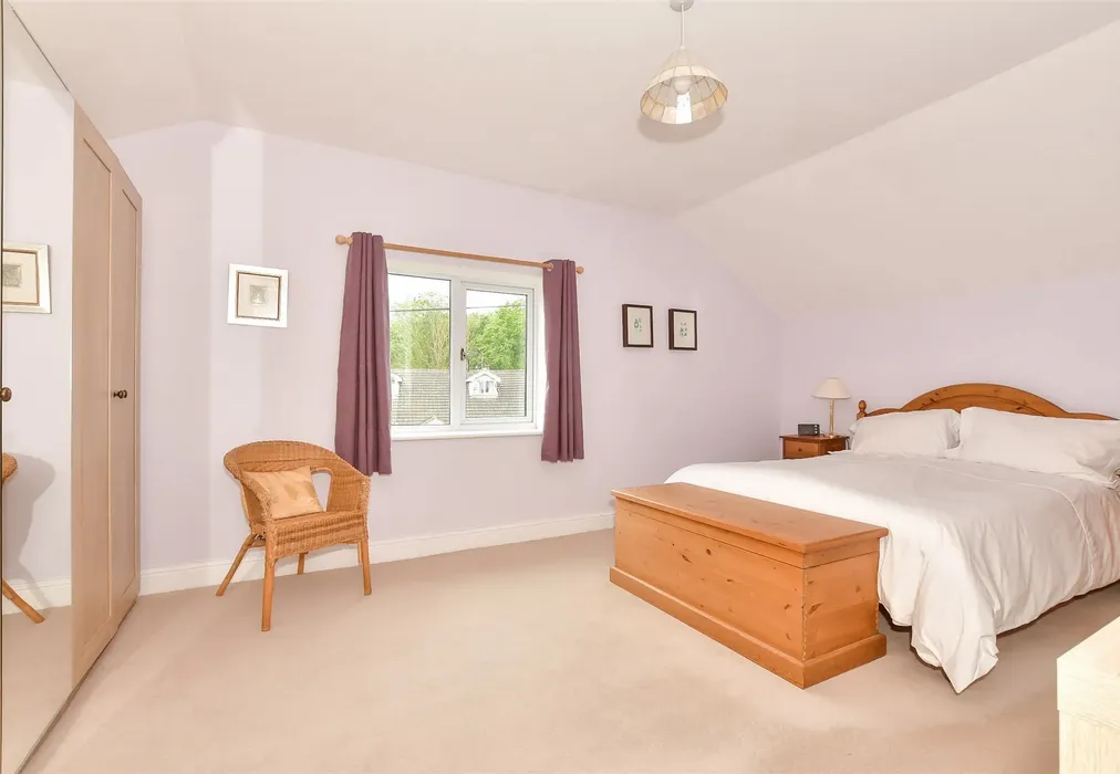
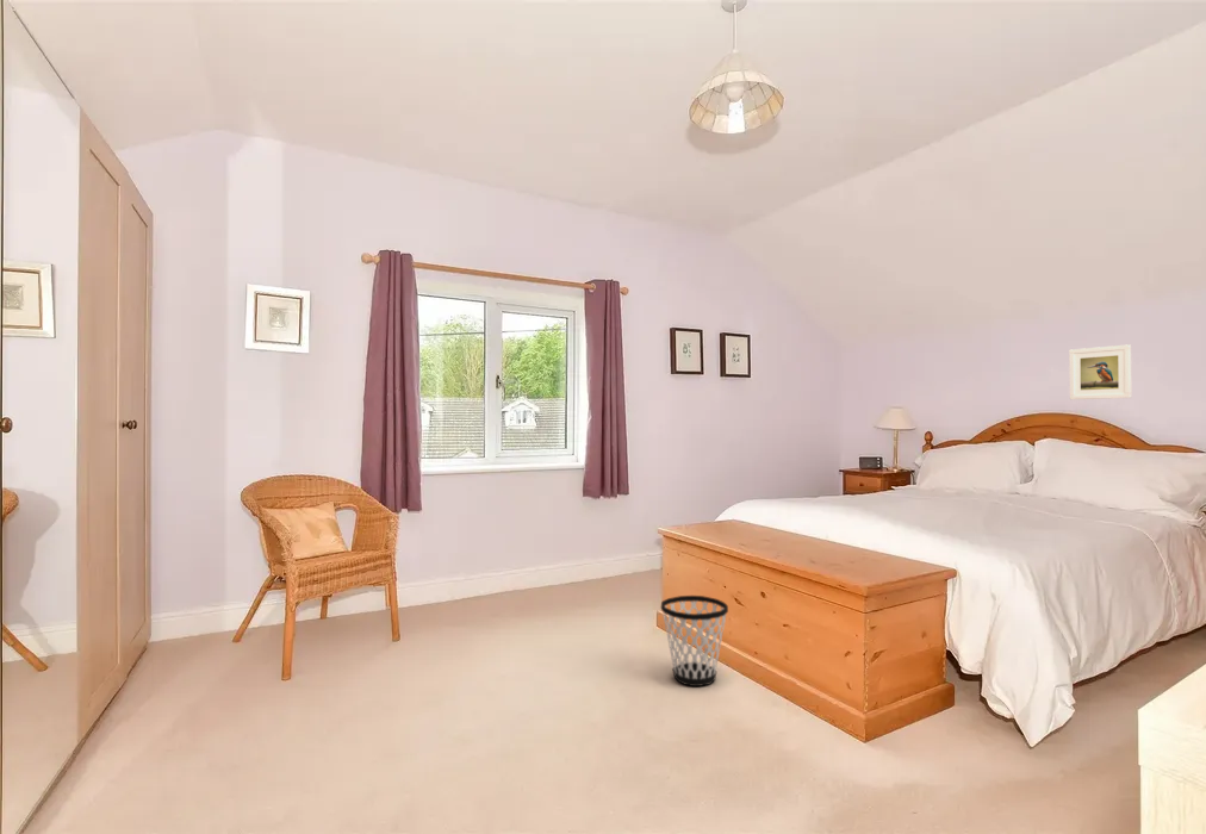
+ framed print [1069,343,1132,400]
+ wastebasket [659,595,729,687]
